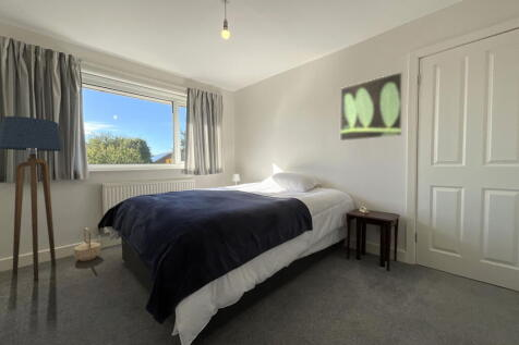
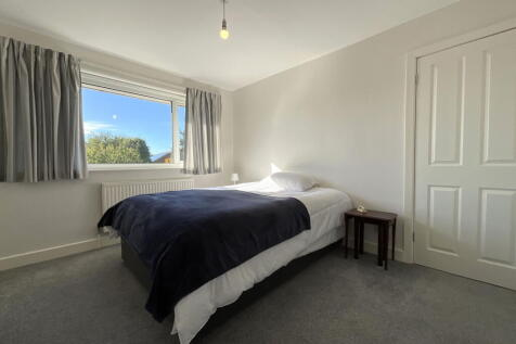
- floor lamp [0,115,64,282]
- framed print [339,71,405,143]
- basket [73,226,101,262]
